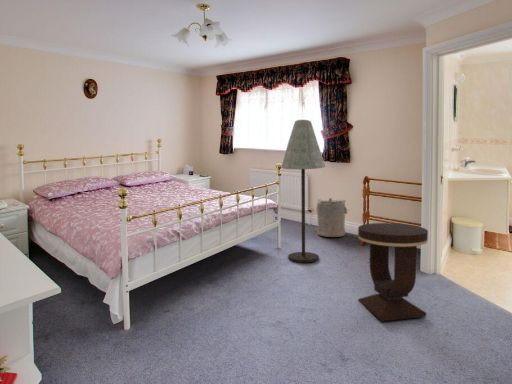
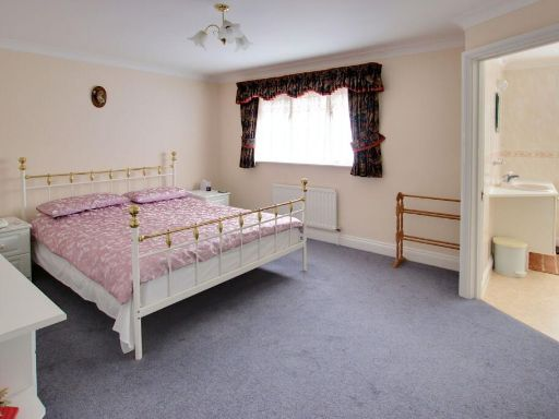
- side table [357,222,429,322]
- floor lamp [280,119,326,263]
- laundry hamper [315,197,350,238]
